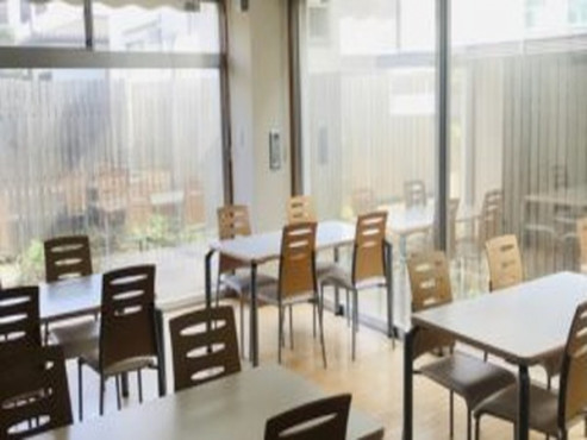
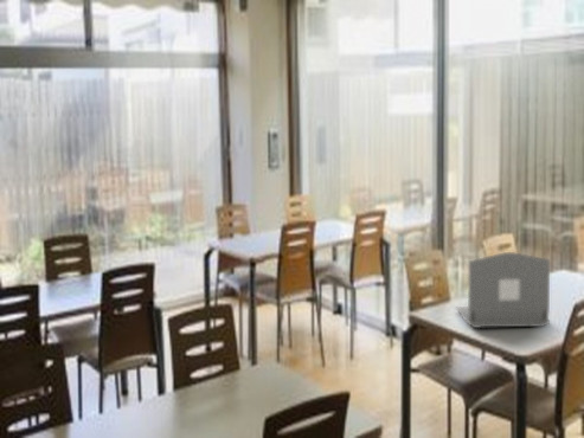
+ laptop [454,251,551,329]
